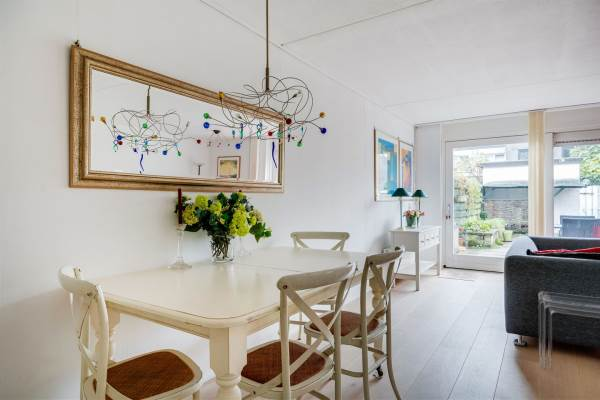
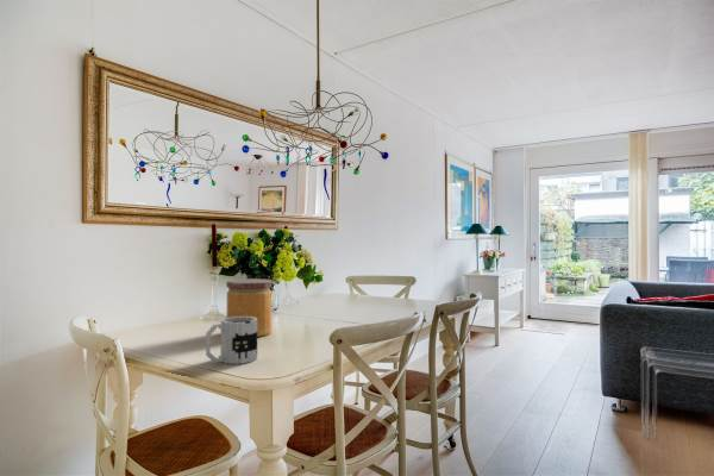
+ jar [225,277,273,338]
+ mug [205,317,258,365]
